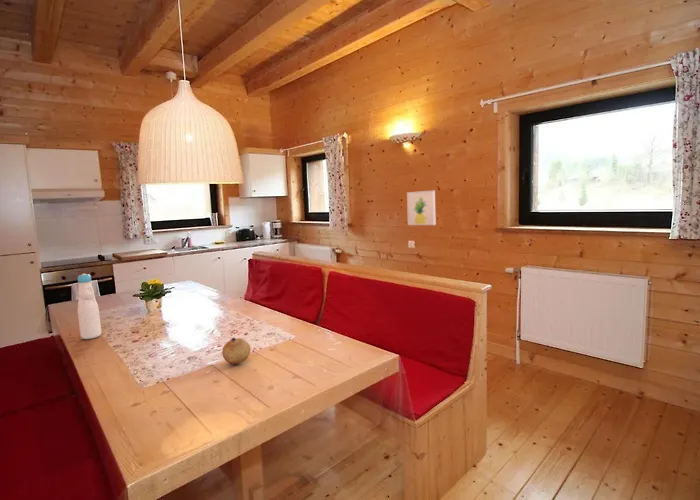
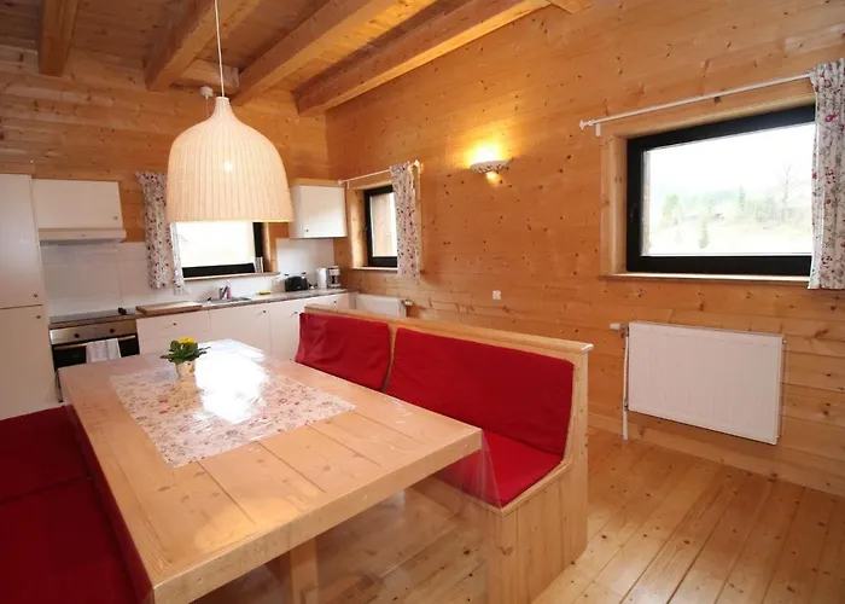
- fruit [221,336,251,365]
- wall art [406,189,437,226]
- bottle [76,273,102,340]
